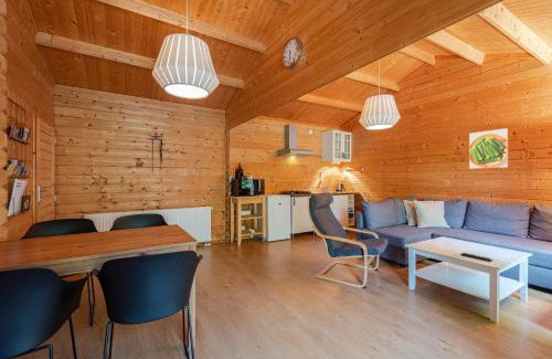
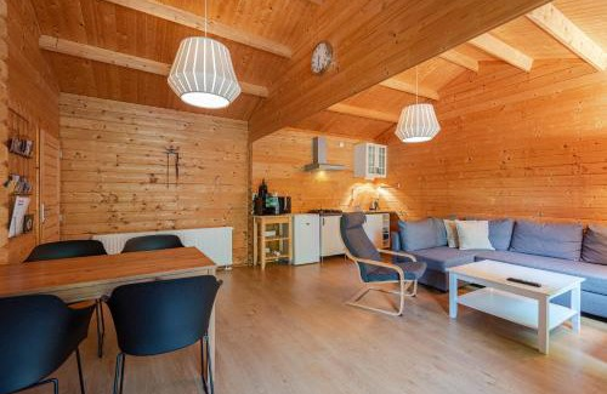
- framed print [468,127,509,169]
